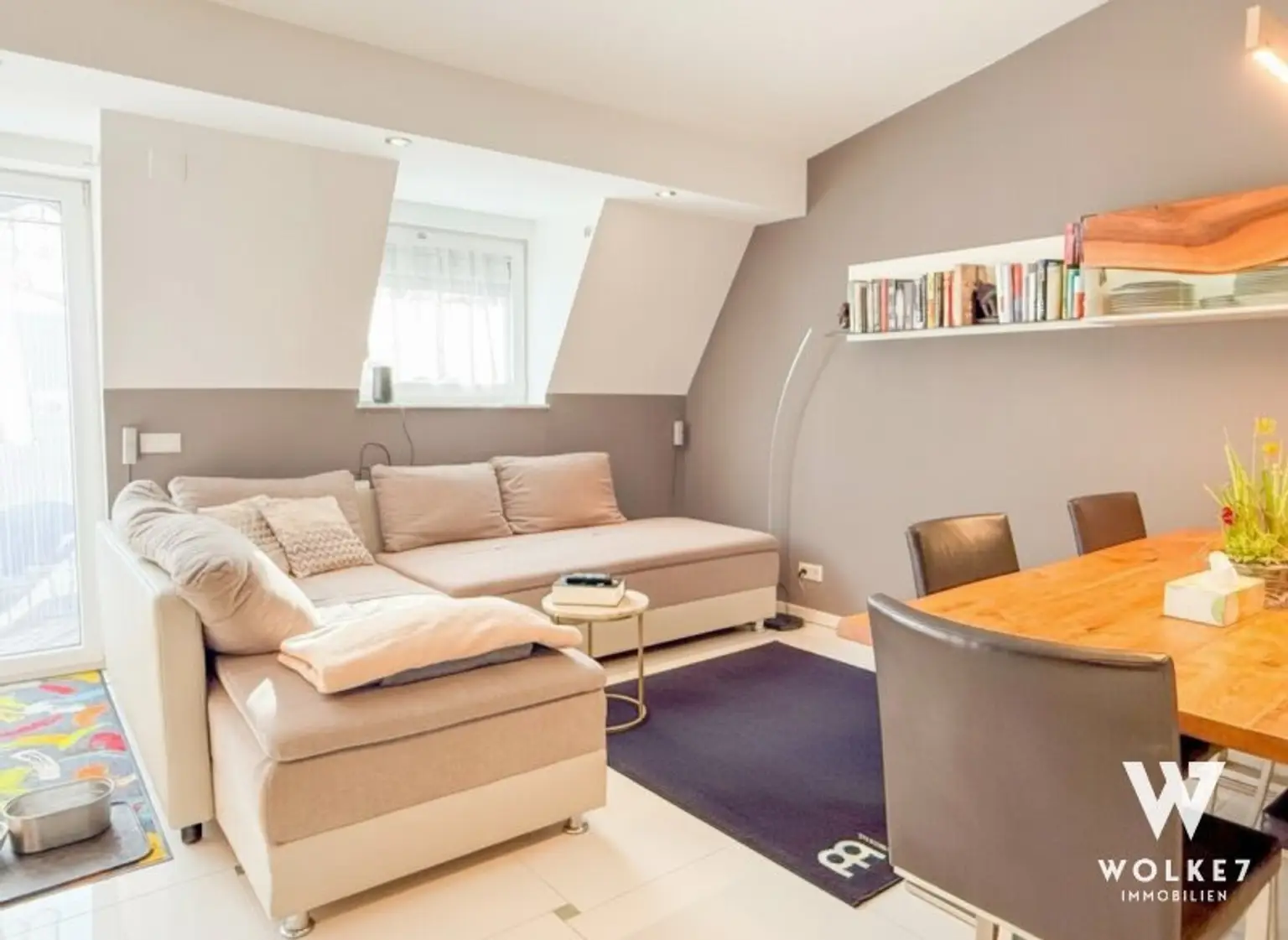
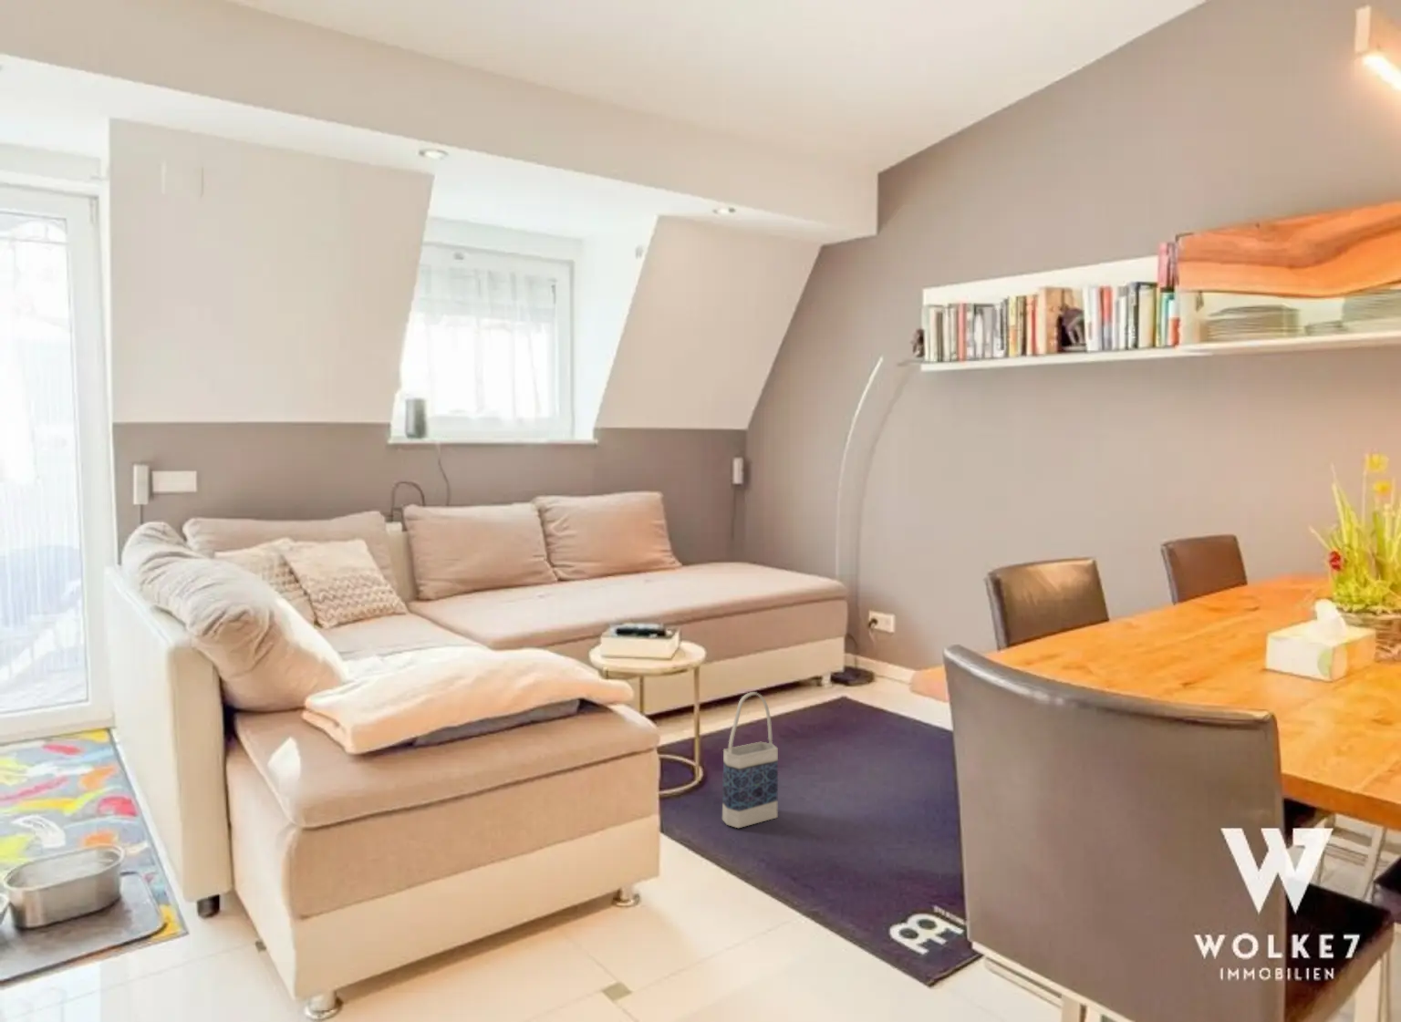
+ bag [721,691,779,828]
